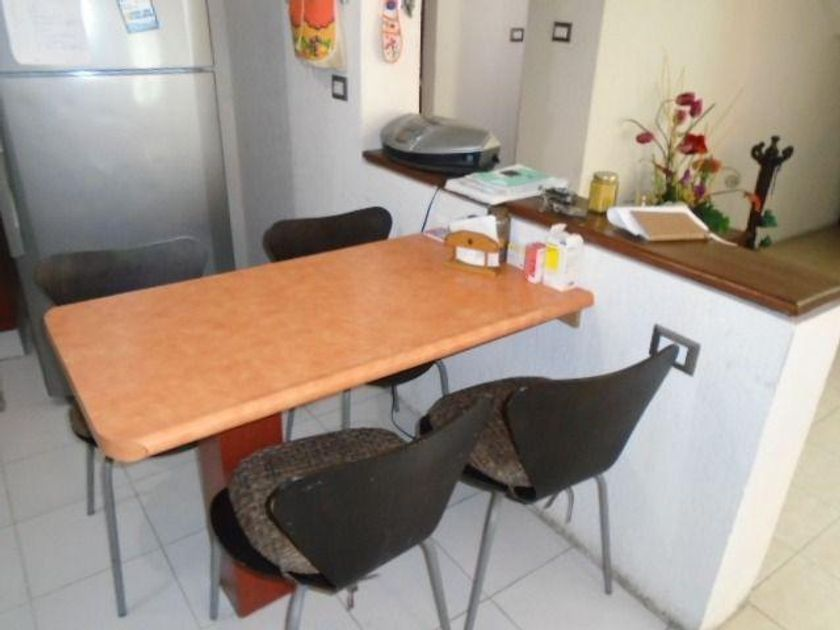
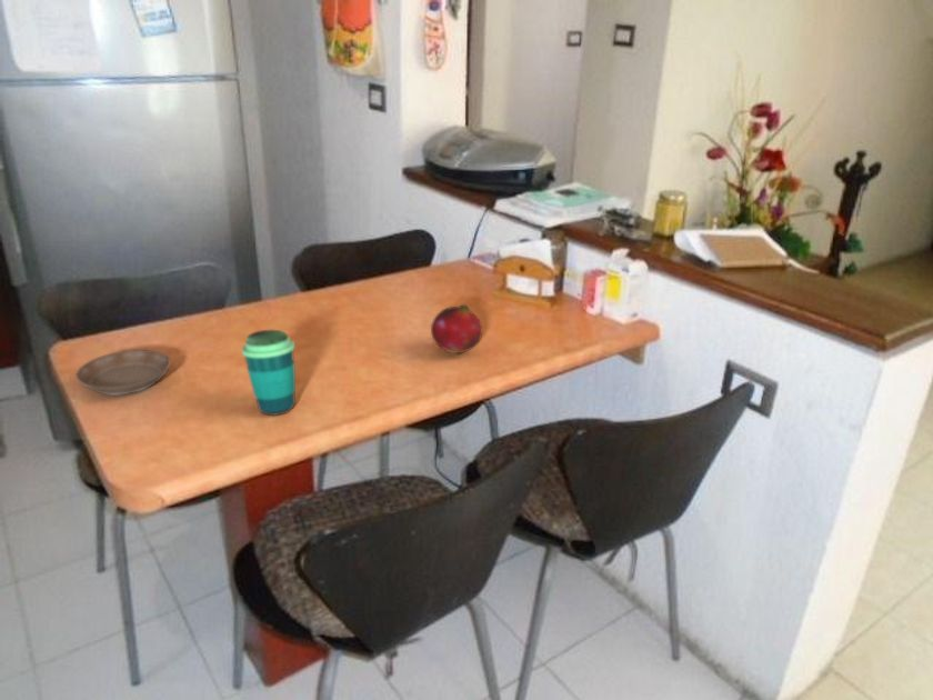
+ cup [241,329,297,417]
+ saucer [74,349,172,397]
+ fruit [430,303,483,354]
